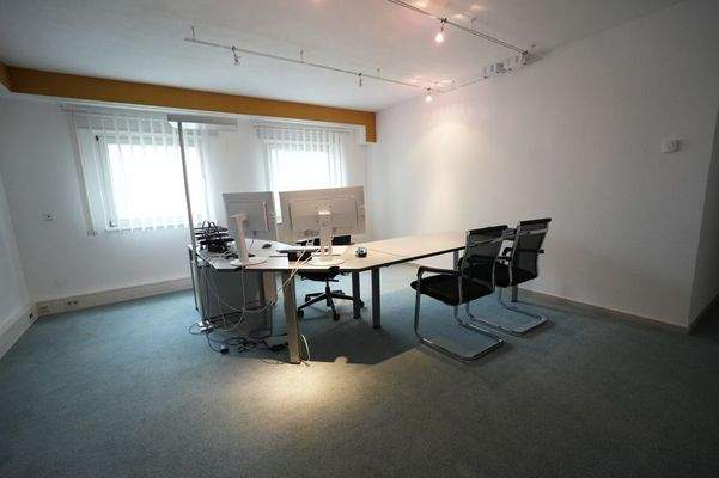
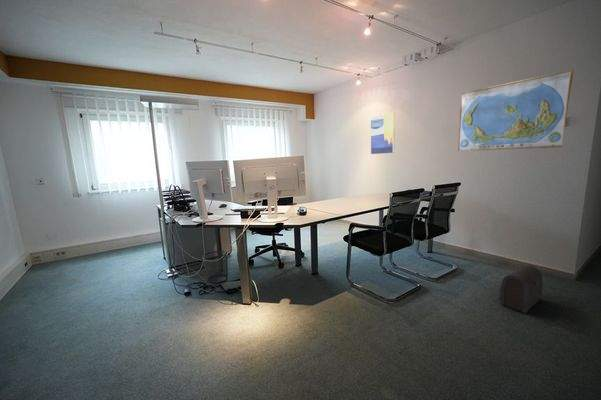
+ world map [457,69,574,152]
+ treasure chest [499,264,544,314]
+ wall art [370,111,396,155]
